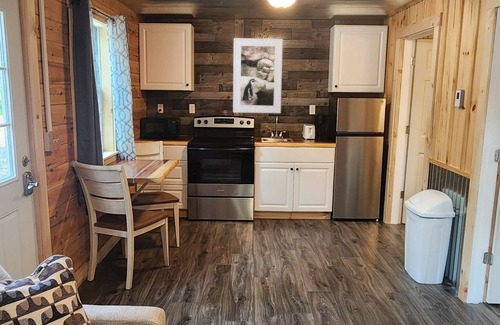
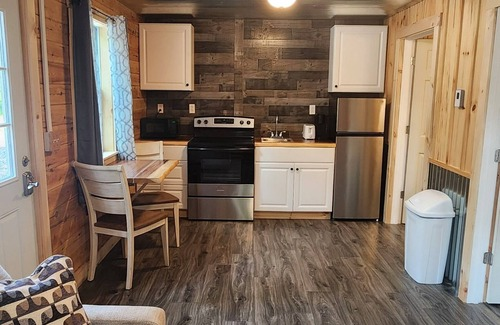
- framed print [232,37,284,114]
